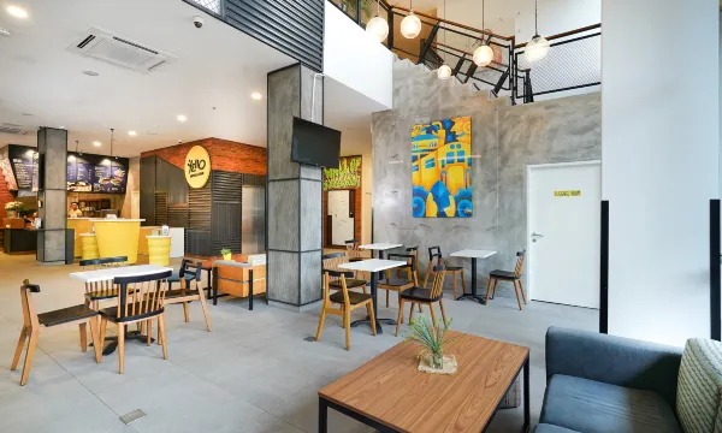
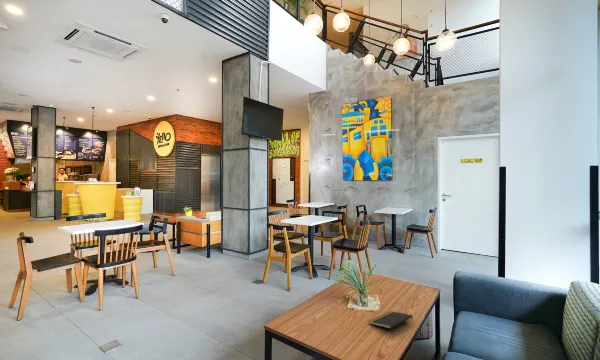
+ notepad [368,310,414,330]
